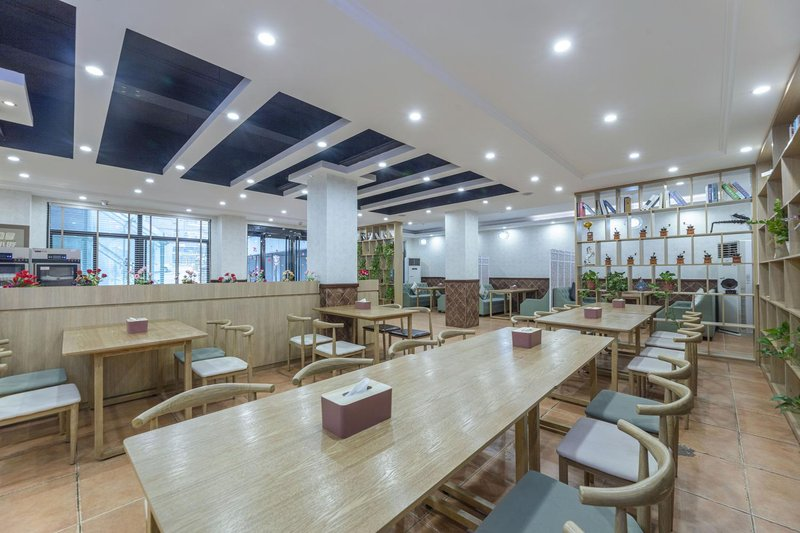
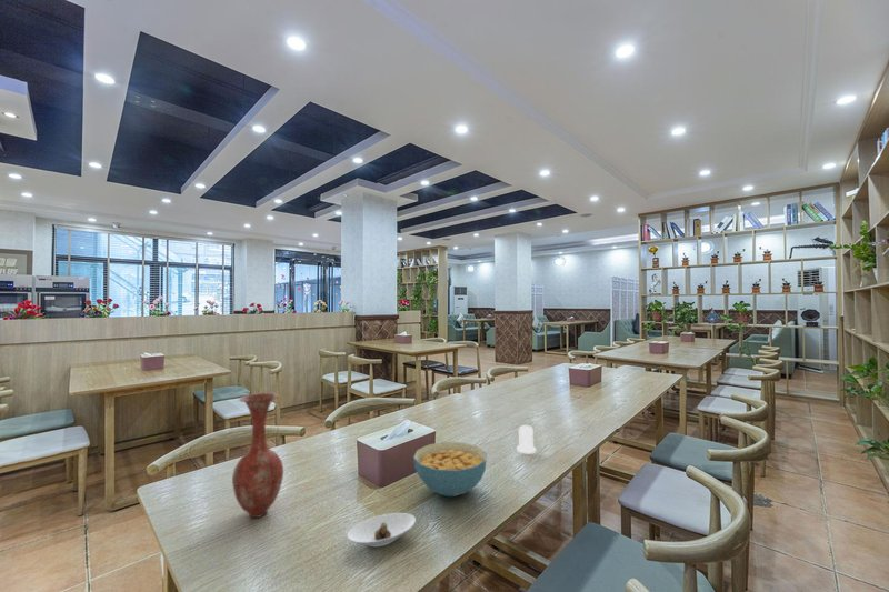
+ cereal bowl [412,441,488,498]
+ vase [231,392,284,519]
+ salt shaker [516,424,537,454]
+ saucer [347,512,417,548]
